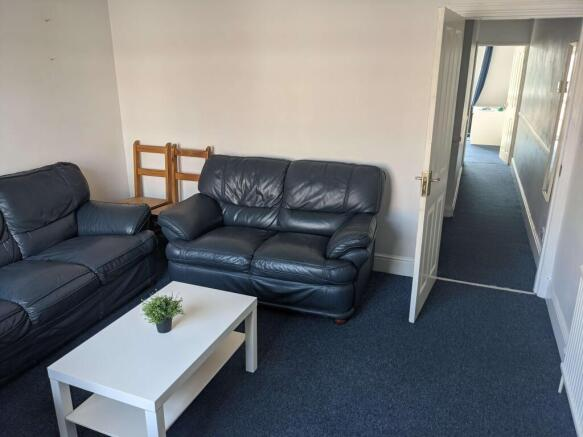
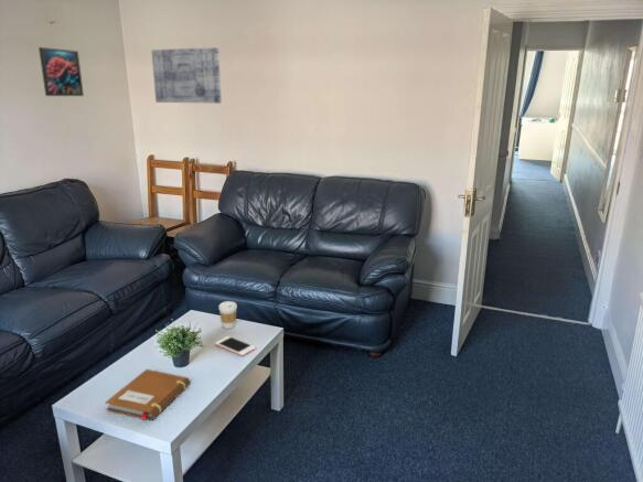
+ notebook [105,368,191,421]
+ coffee cup [217,300,238,330]
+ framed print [37,46,85,97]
+ cell phone [214,335,257,357]
+ wall art [150,46,223,105]
